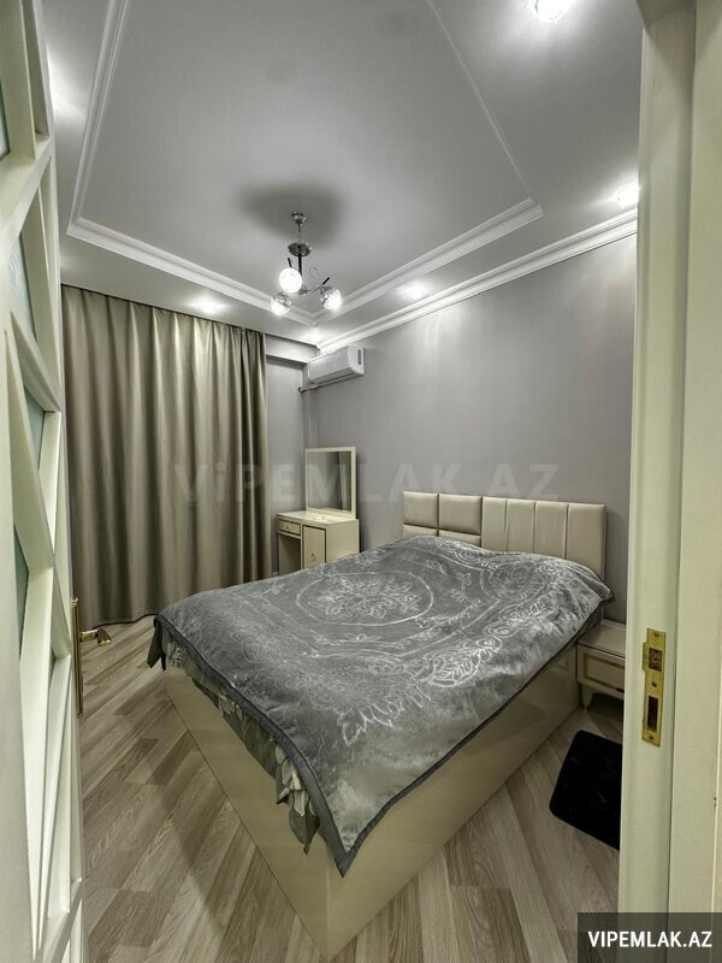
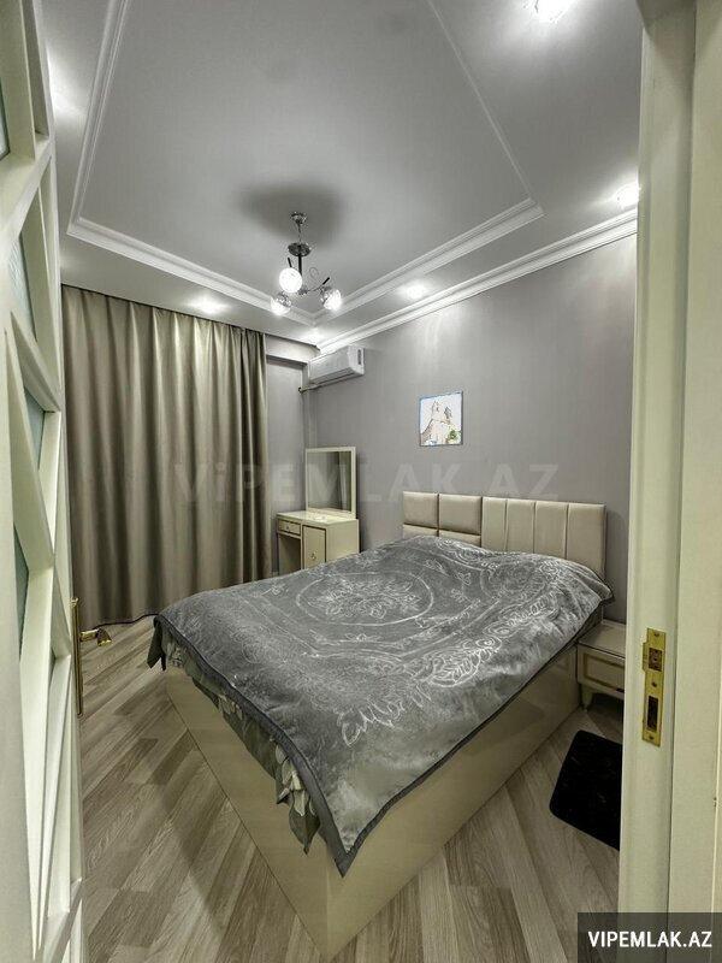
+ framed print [418,390,464,448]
